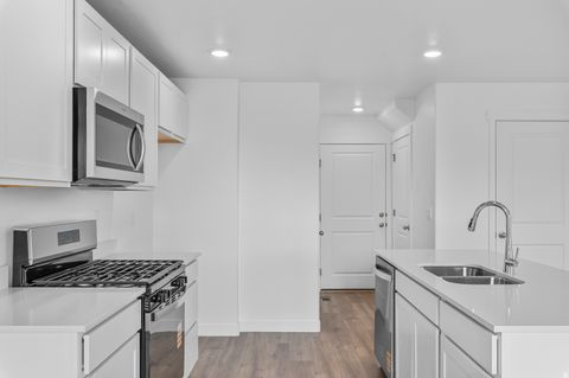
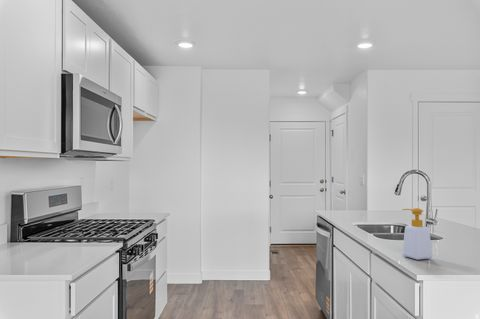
+ soap bottle [401,207,433,261]
